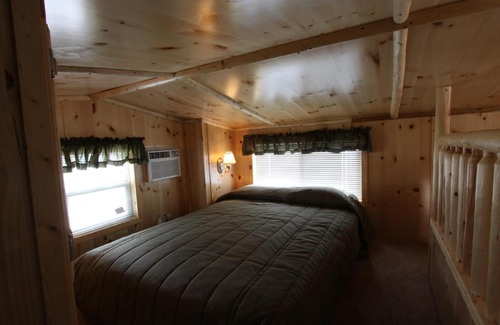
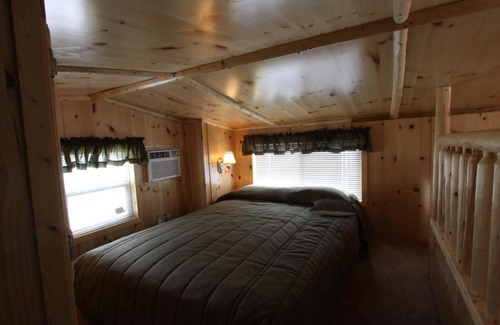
+ pillow [307,198,357,217]
